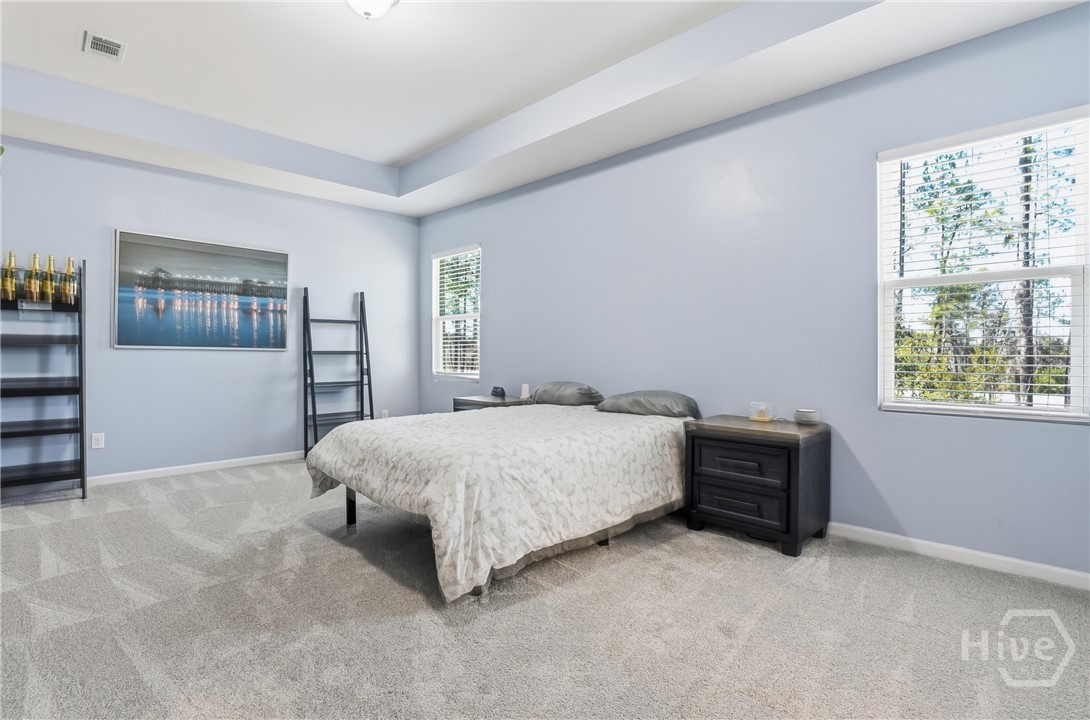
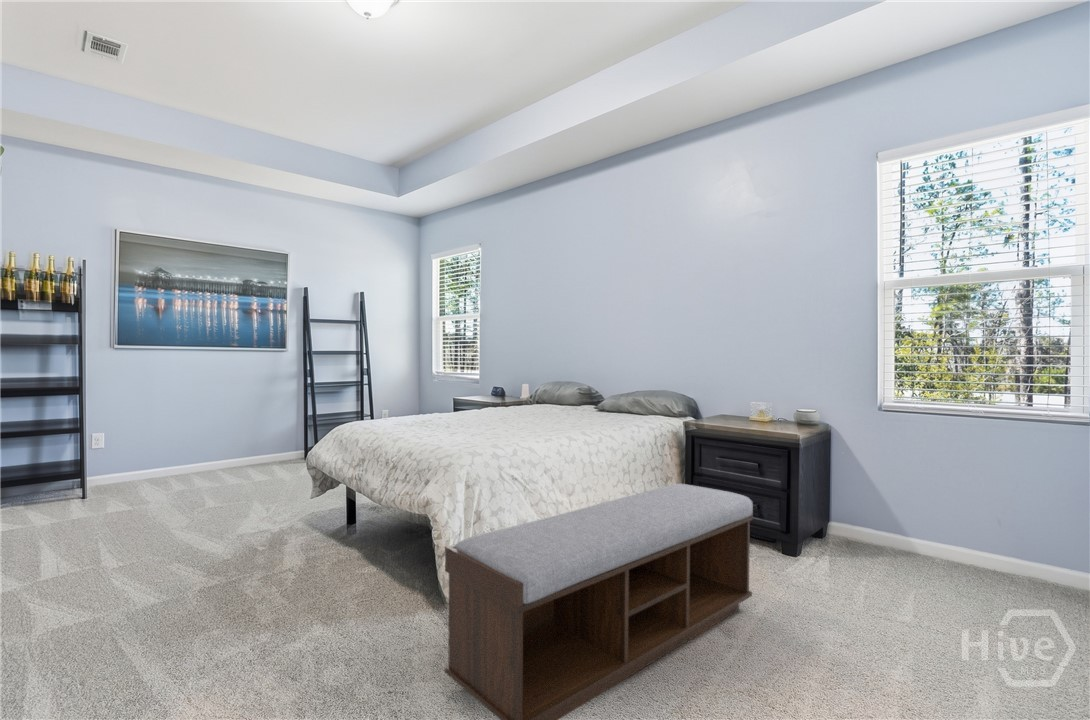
+ bench [444,483,754,720]
